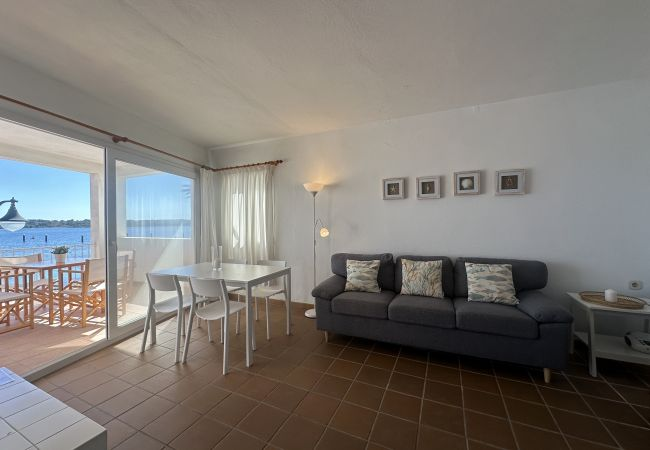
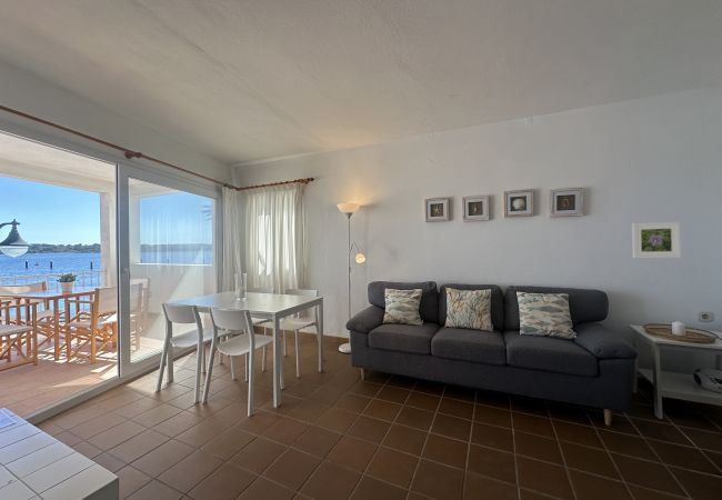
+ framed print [631,220,682,259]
